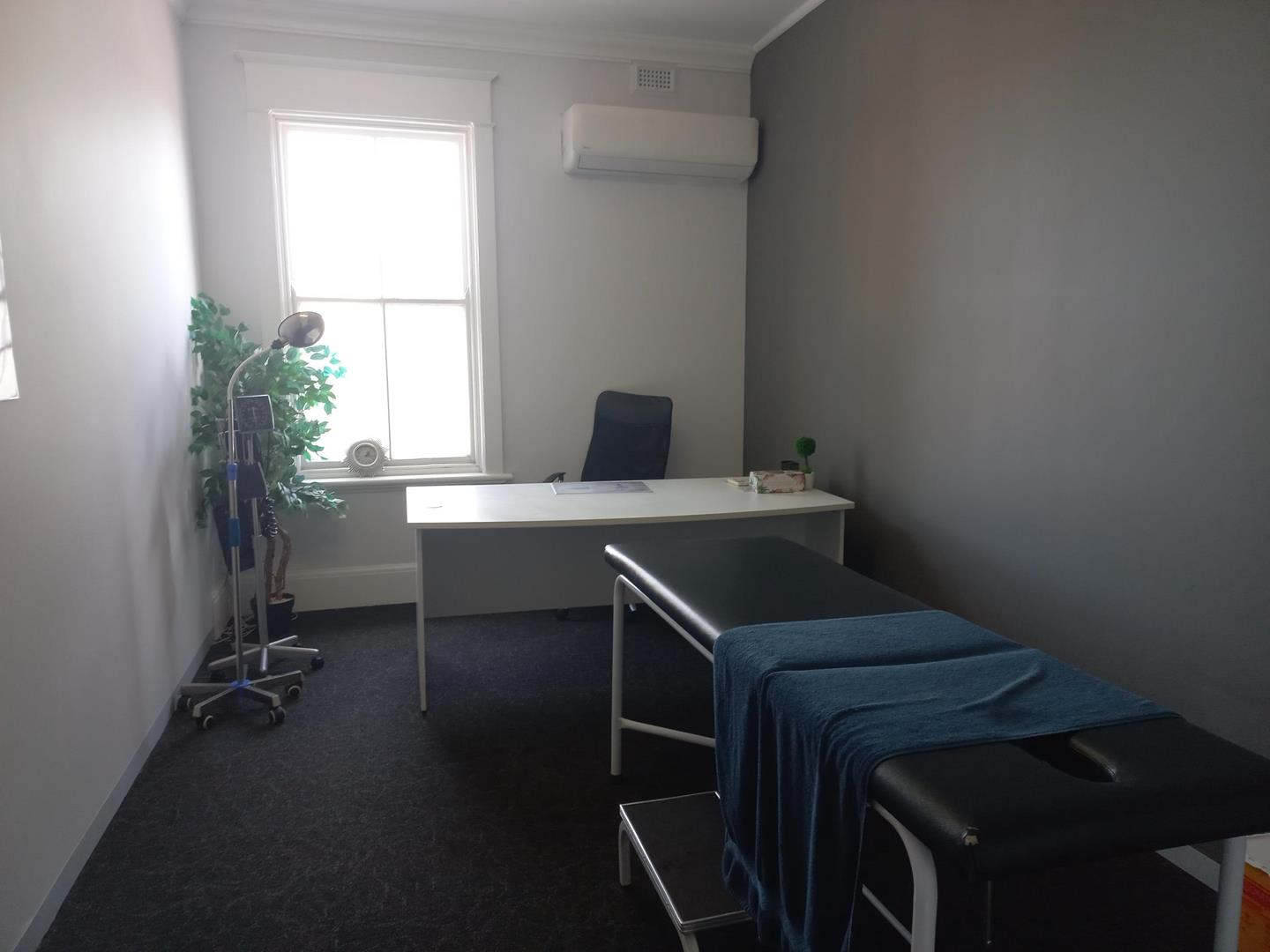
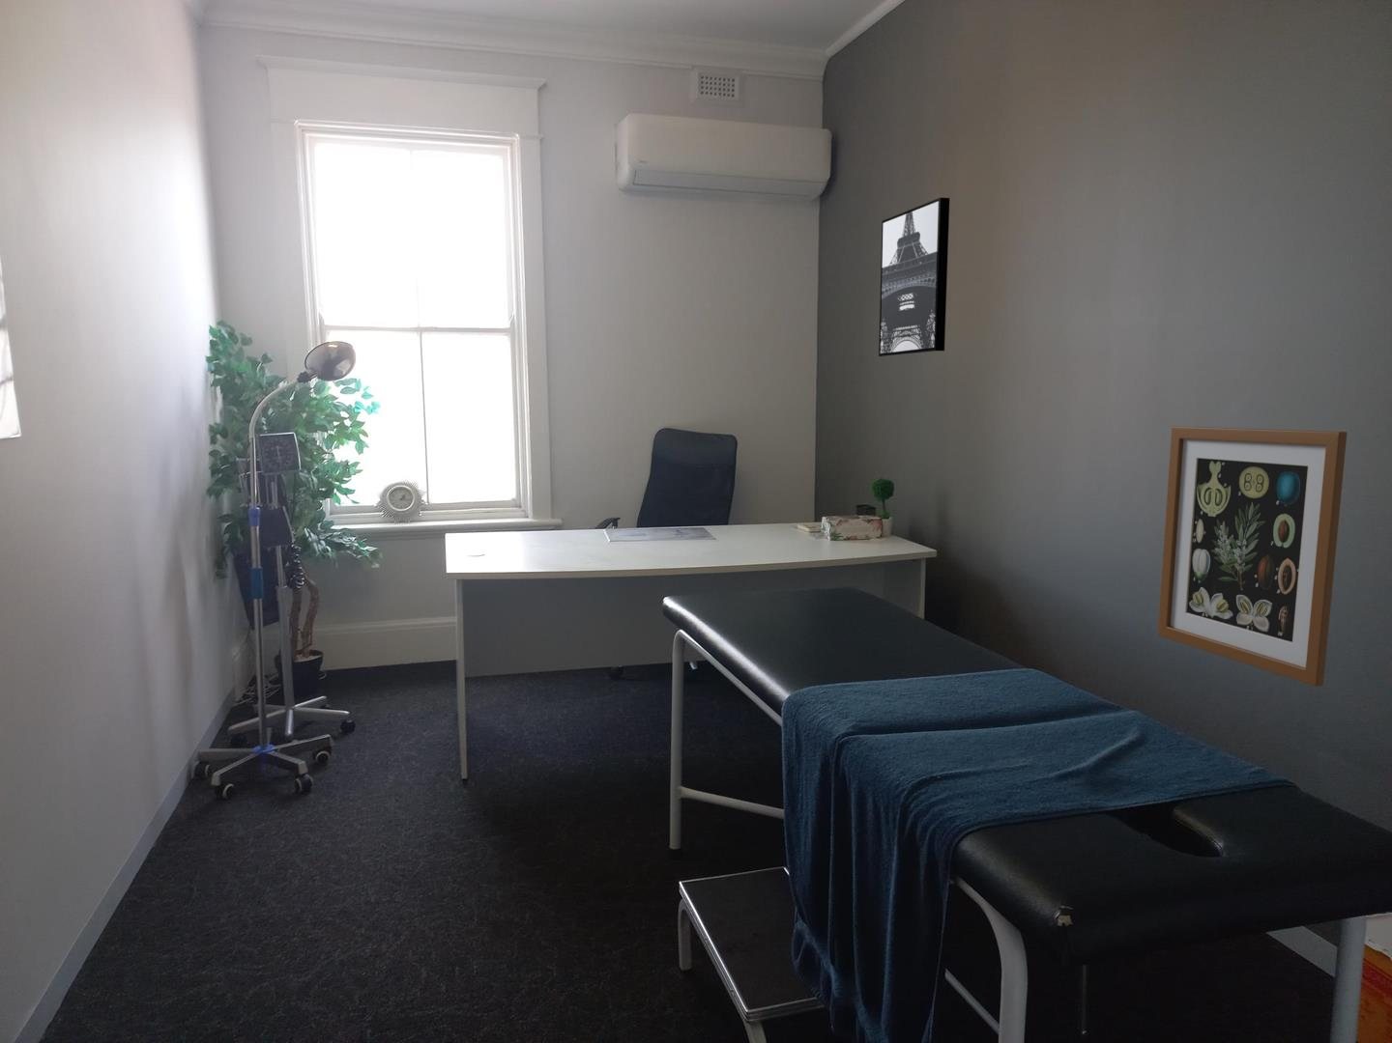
+ wall art [878,196,950,357]
+ wall art [1157,425,1347,688]
